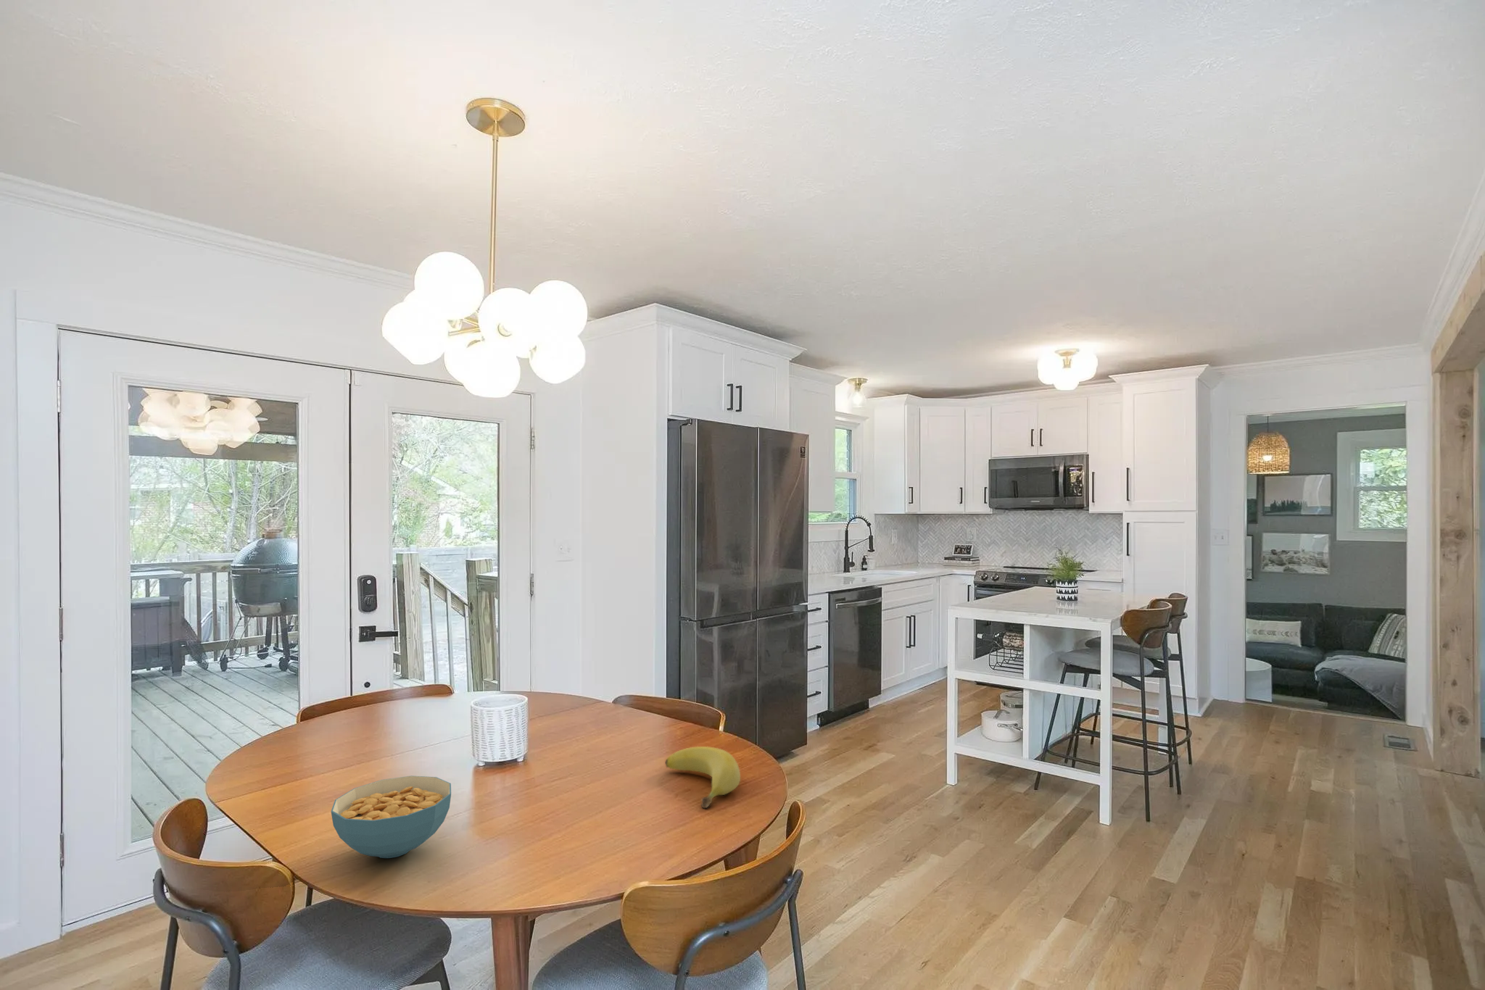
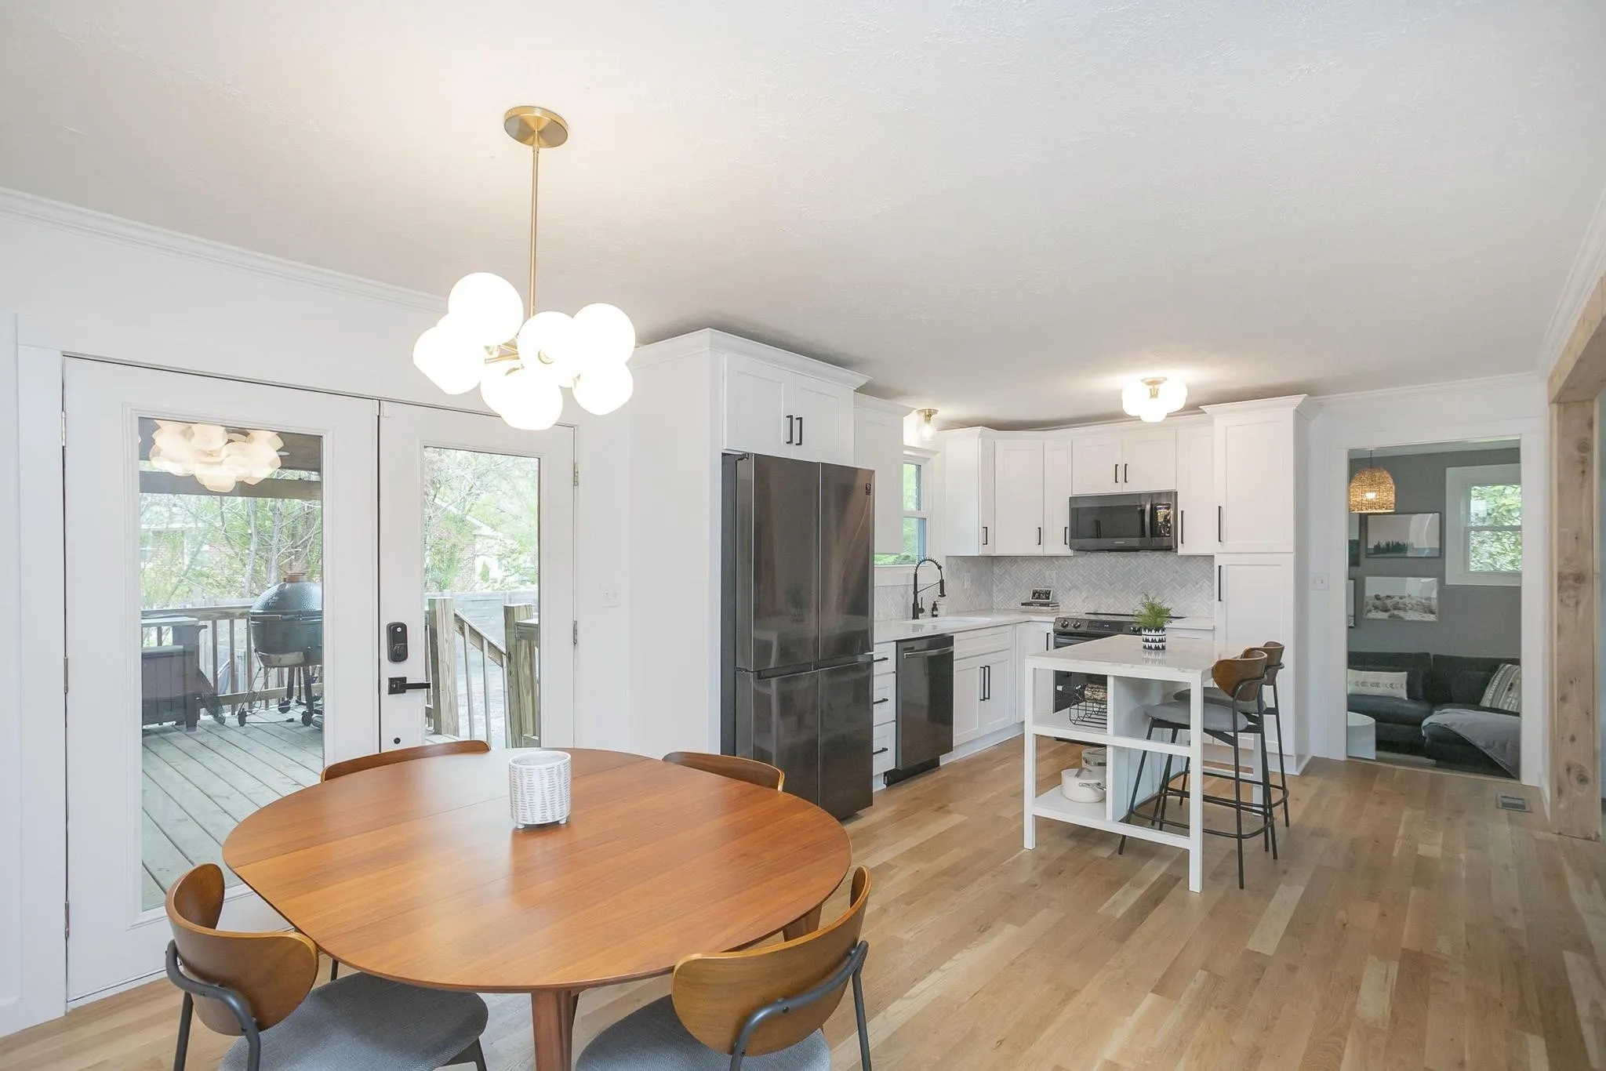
- cereal bowl [330,775,452,859]
- banana [664,746,741,809]
